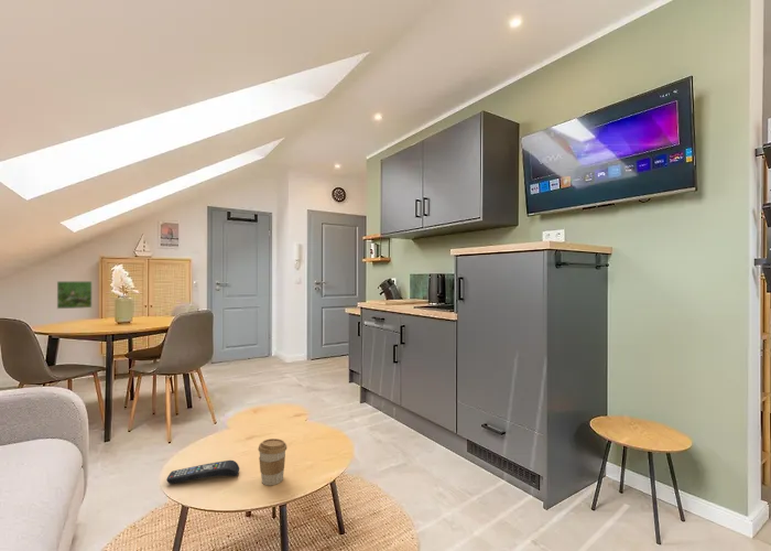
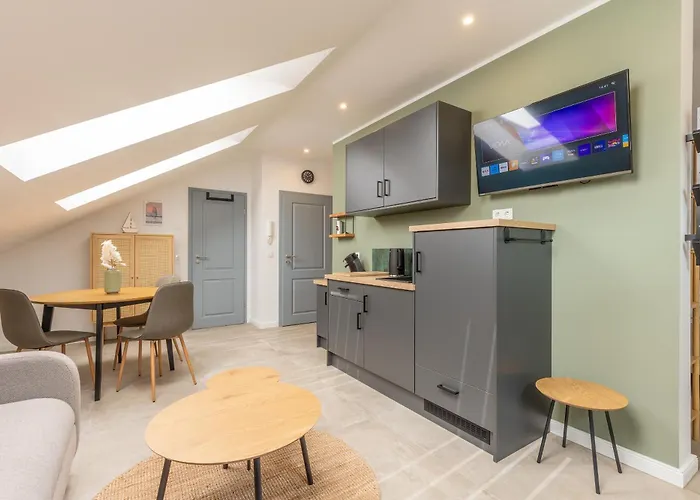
- coffee cup [257,437,287,486]
- remote control [165,460,240,485]
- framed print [56,280,94,310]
